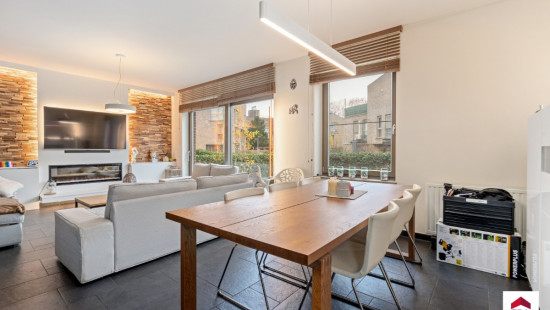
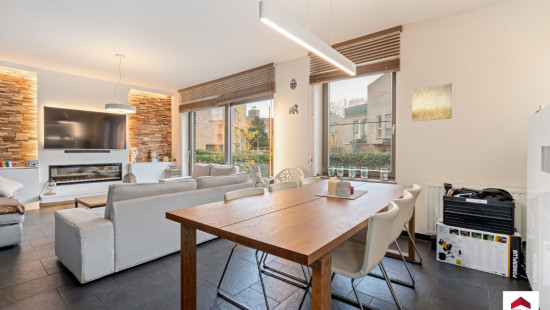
+ wall art [411,82,453,122]
